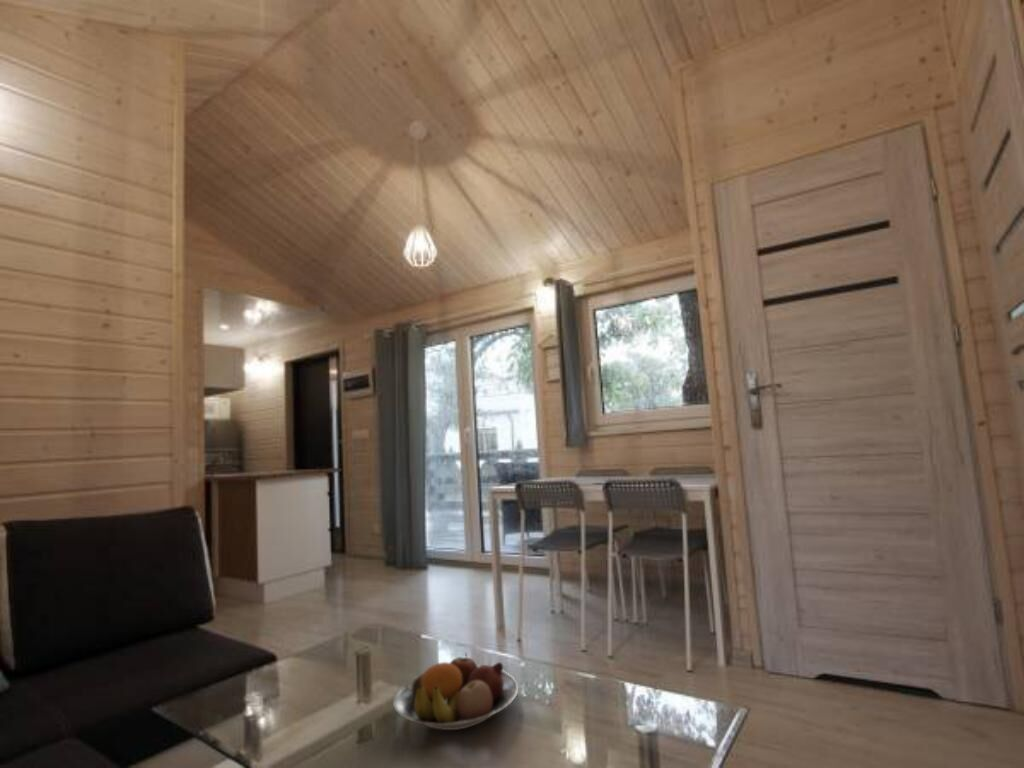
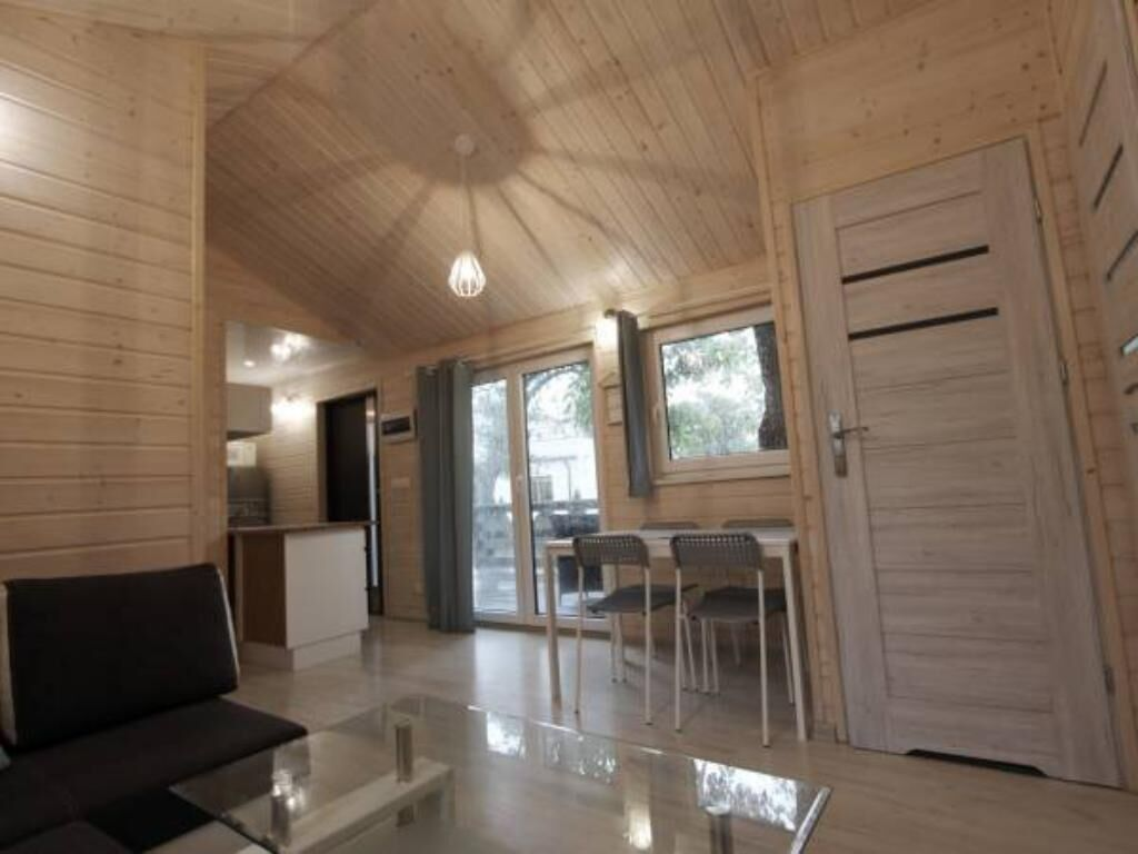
- fruit bowl [392,652,519,731]
